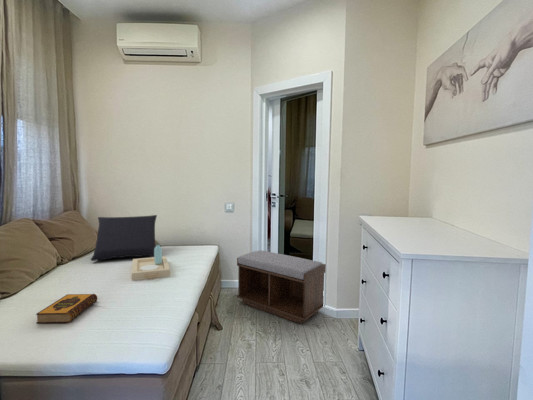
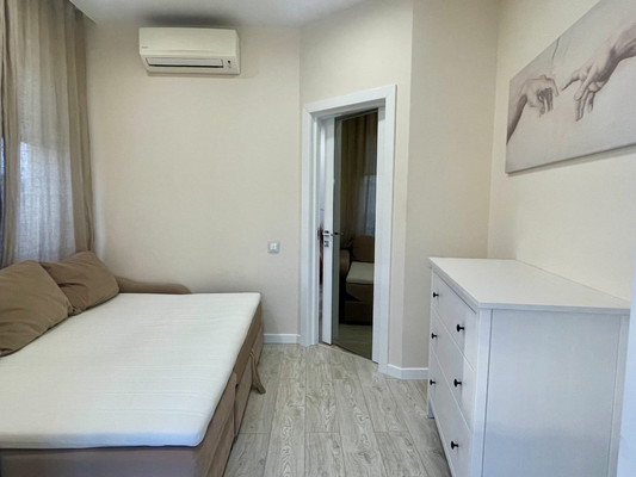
- serving tray [130,244,171,281]
- hardback book [35,293,98,324]
- bench [236,249,327,325]
- cushion [90,214,158,262]
